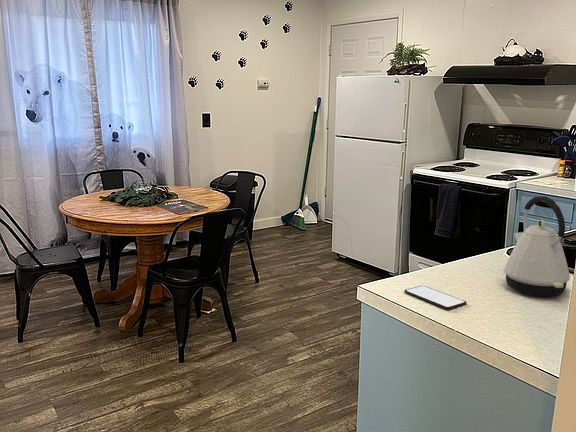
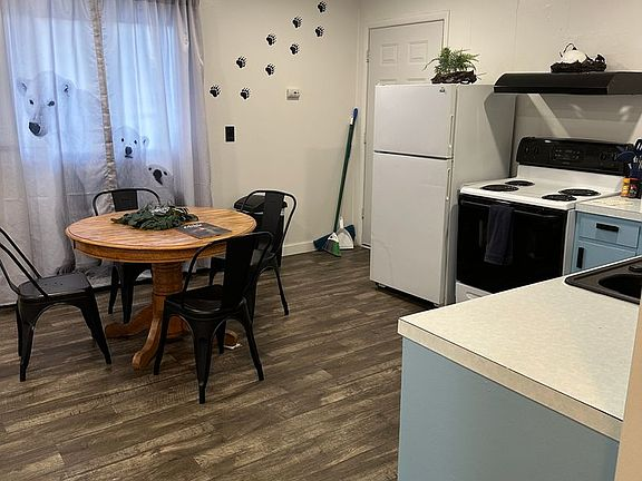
- kettle [503,195,571,297]
- smartphone [403,285,468,310]
